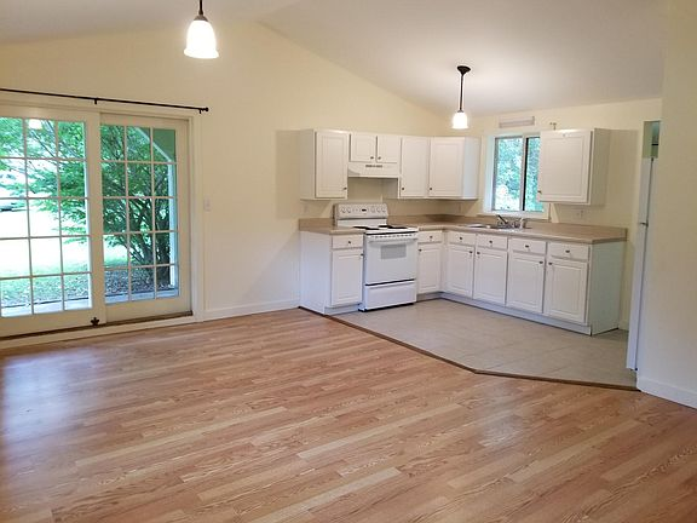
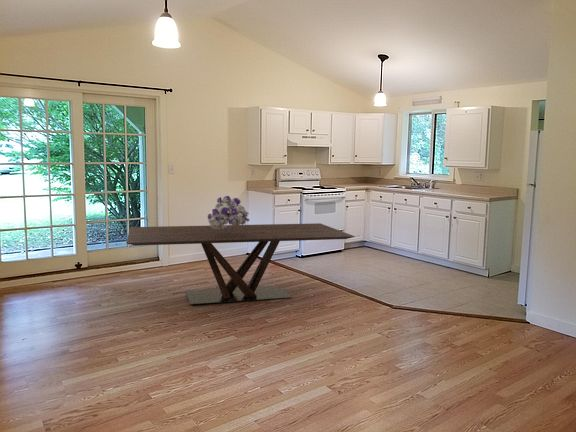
+ bouquet [206,195,251,230]
+ dining table [125,222,356,306]
